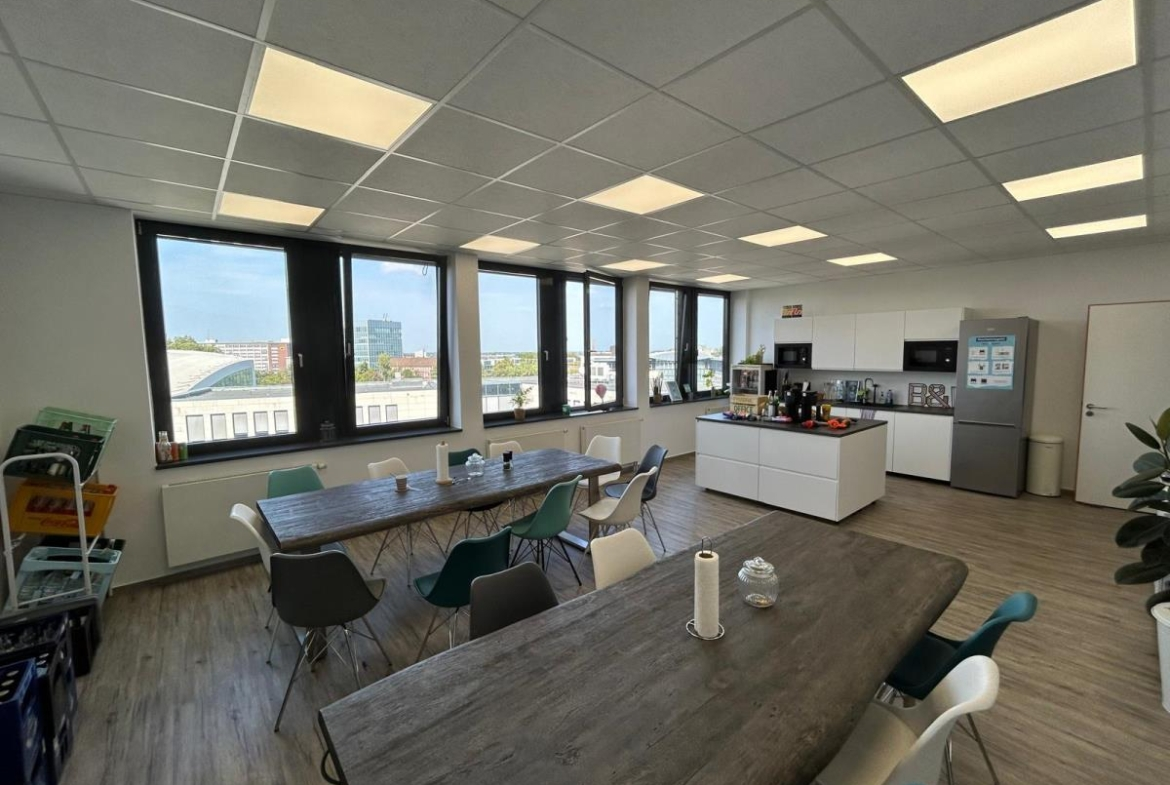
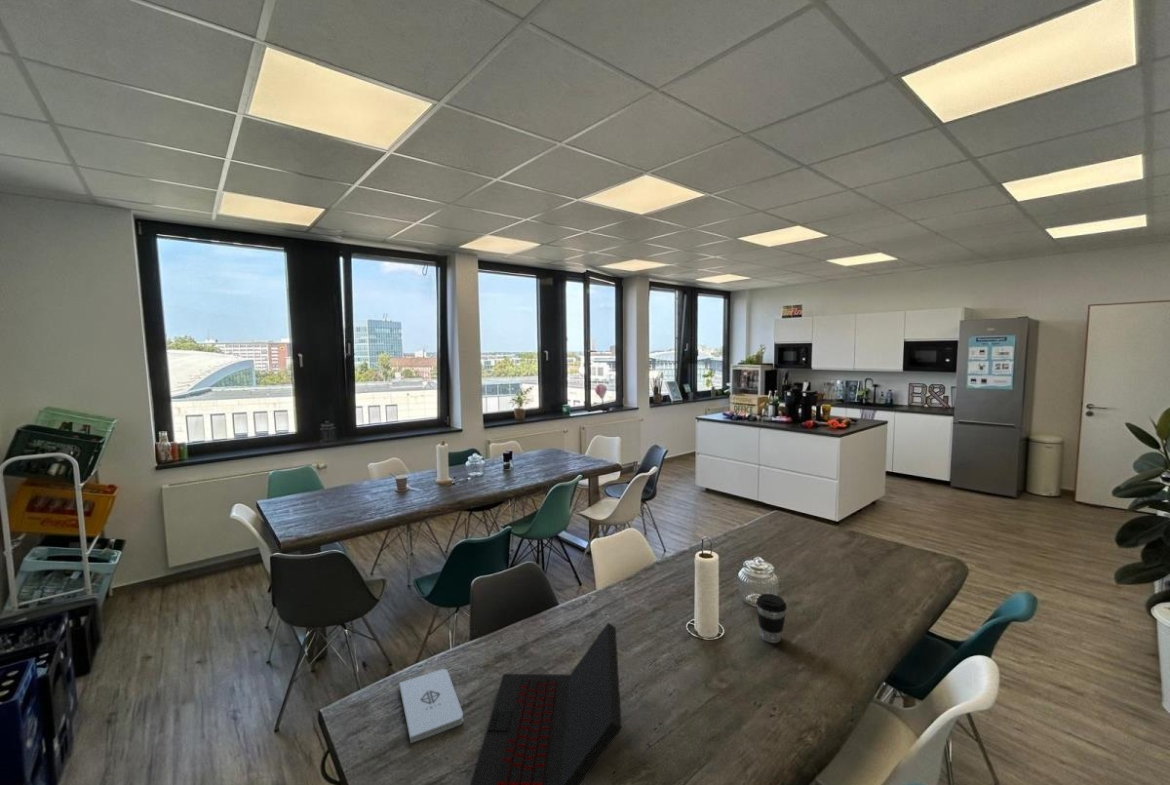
+ laptop [469,622,623,785]
+ coffee cup [755,593,788,644]
+ notepad [399,668,464,744]
